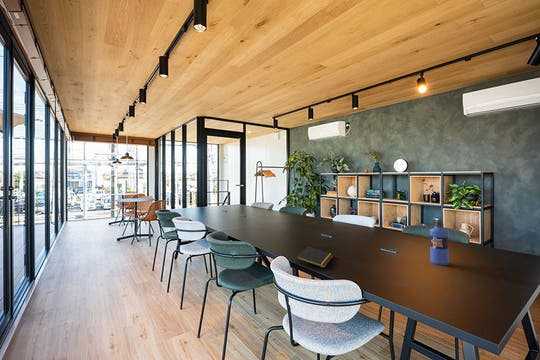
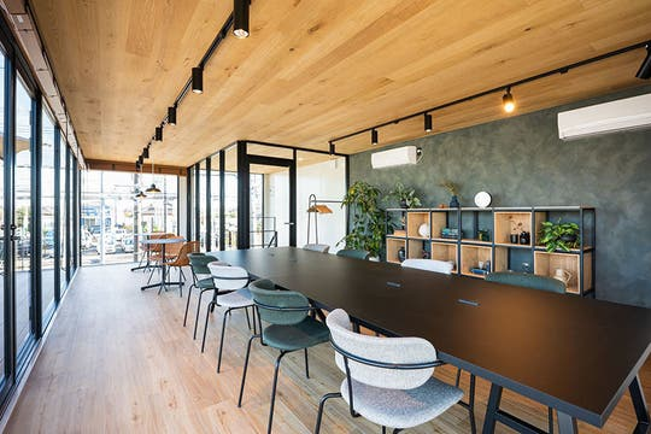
- notepad [295,246,334,269]
- water bottle [429,219,450,266]
